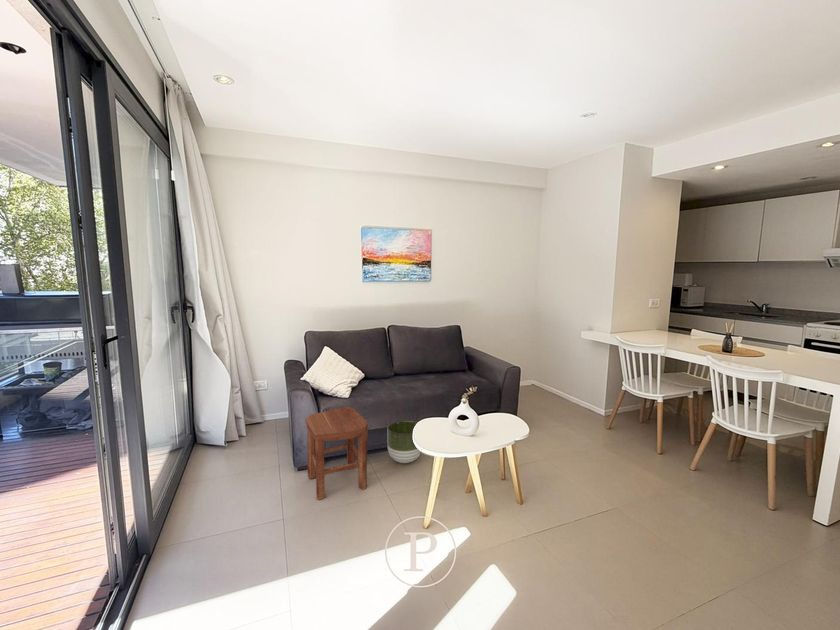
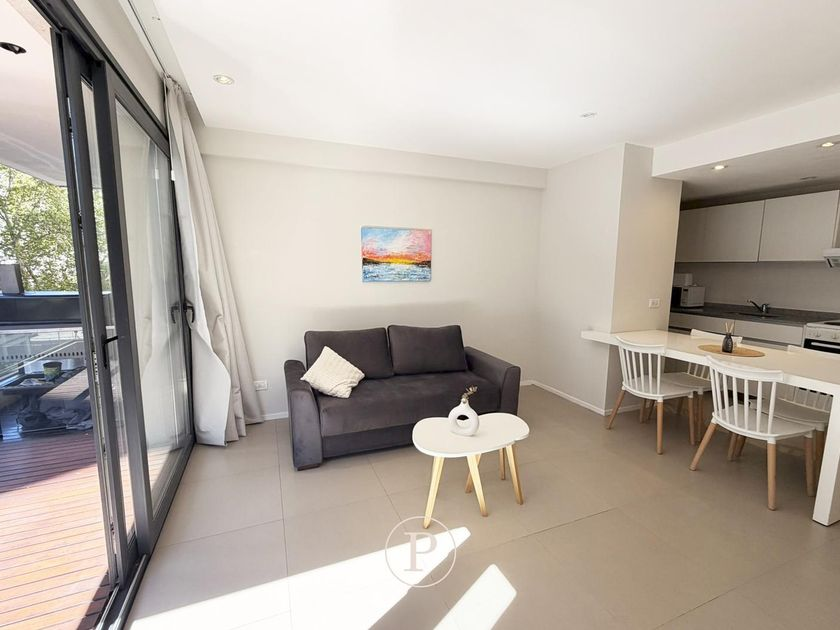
- stool [304,406,369,501]
- planter [386,419,421,464]
